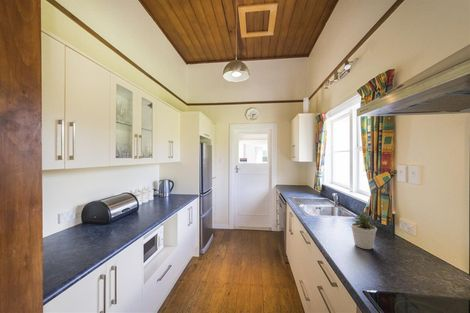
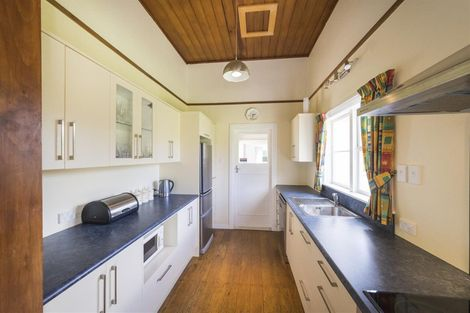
- potted plant [350,209,379,250]
